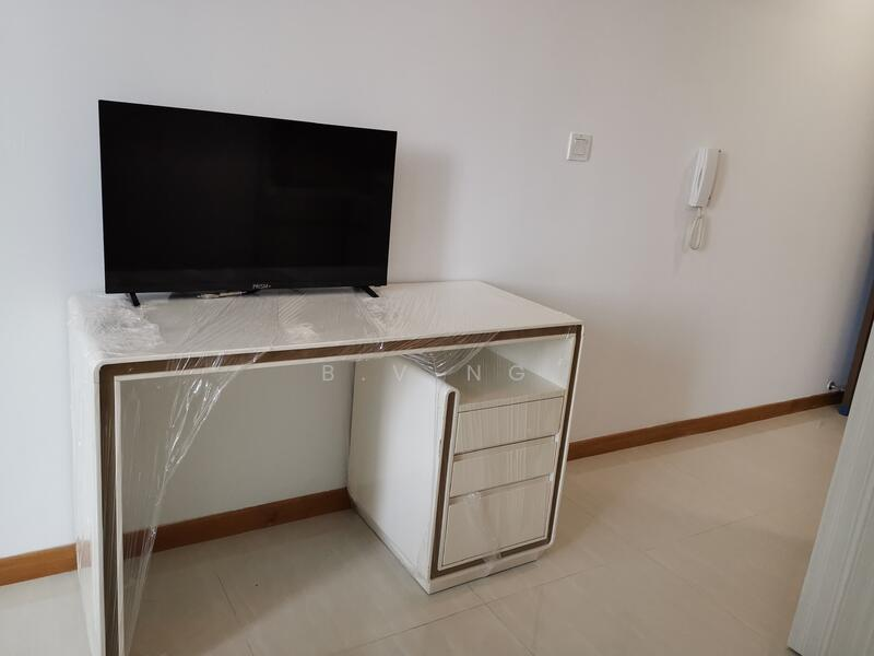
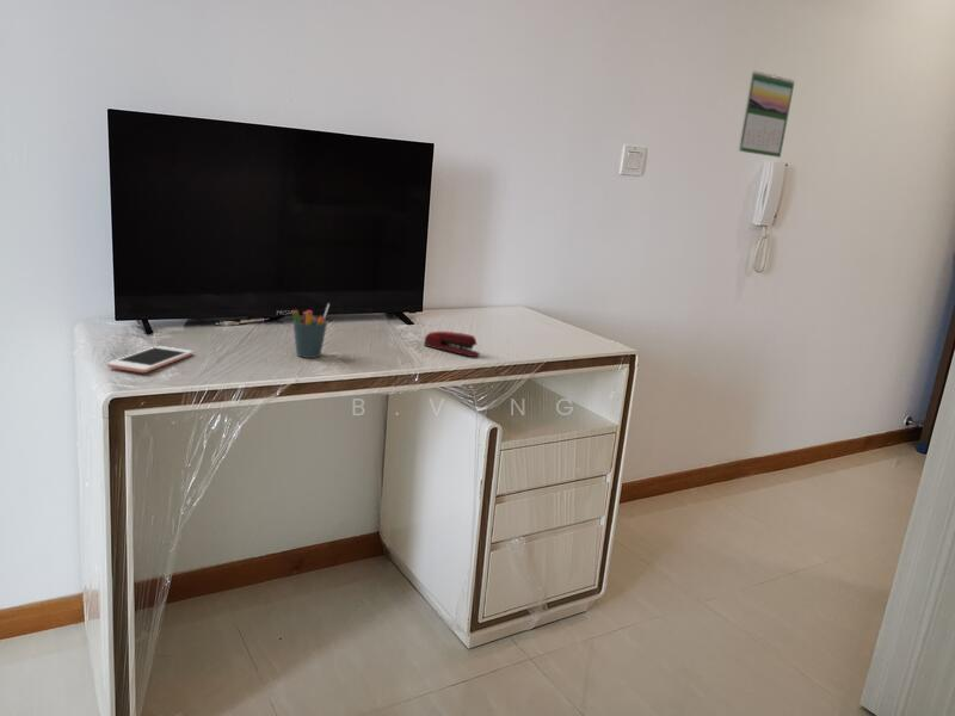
+ cell phone [106,345,193,374]
+ stapler [423,331,481,358]
+ calendar [737,69,795,159]
+ pen holder [291,302,331,359]
